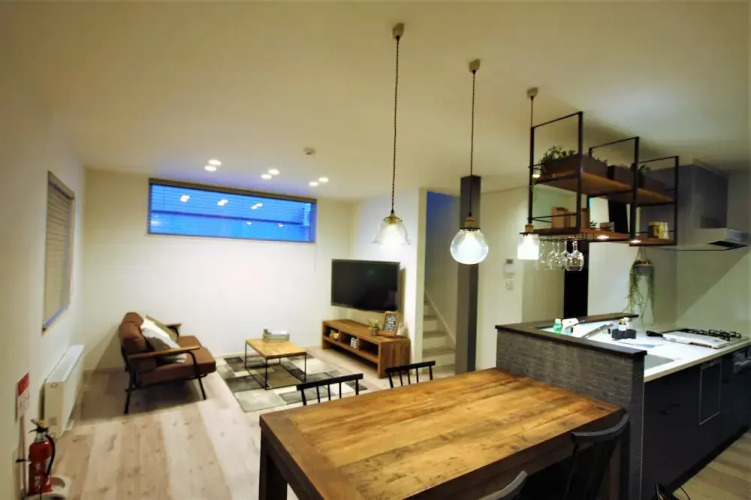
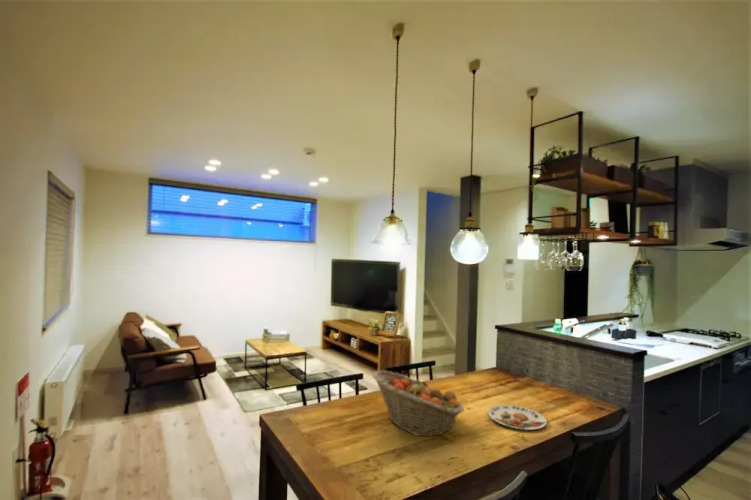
+ fruit basket [371,370,465,437]
+ plate [487,404,548,431]
